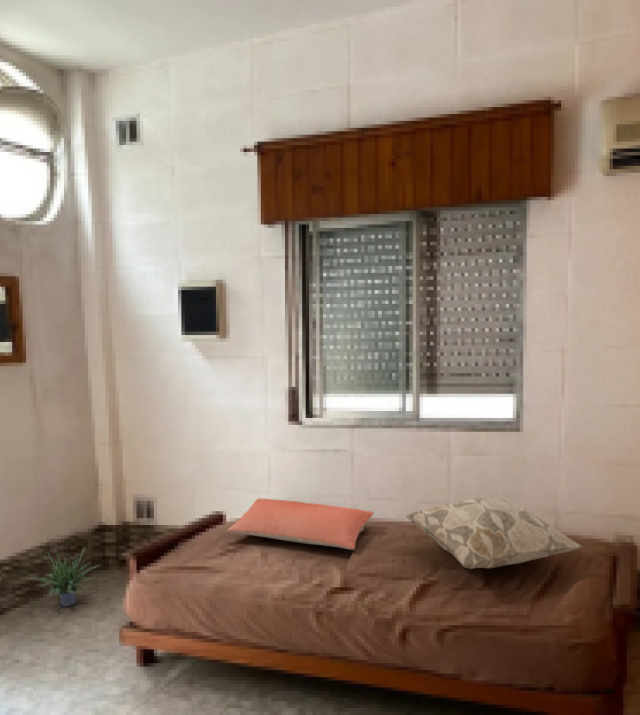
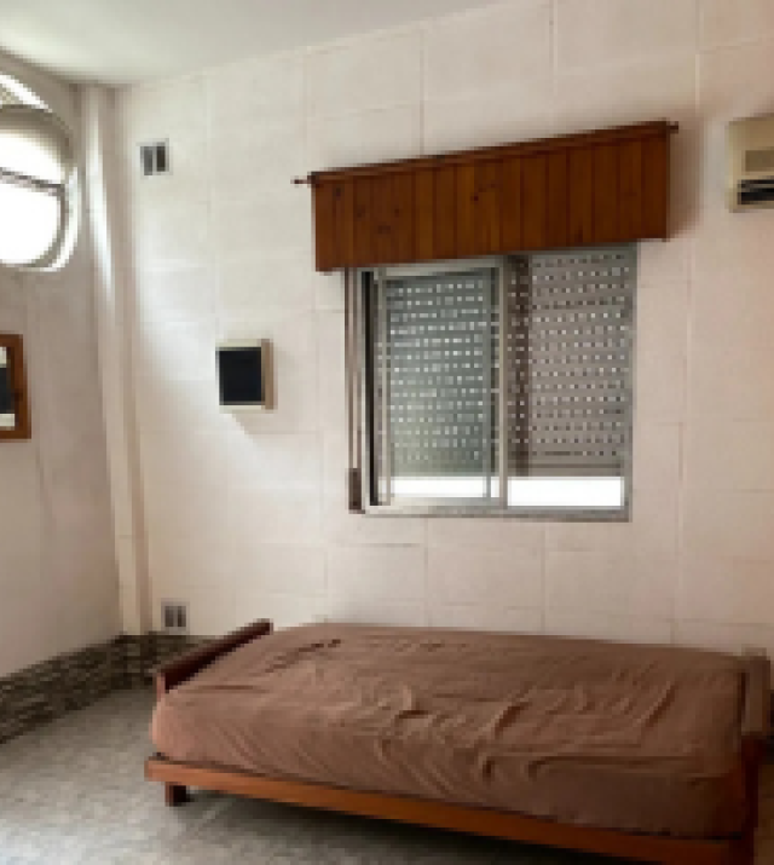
- decorative pillow [405,497,584,570]
- potted plant [28,547,101,608]
- pillow [226,498,374,551]
